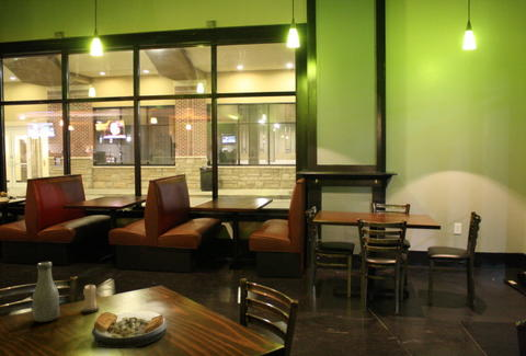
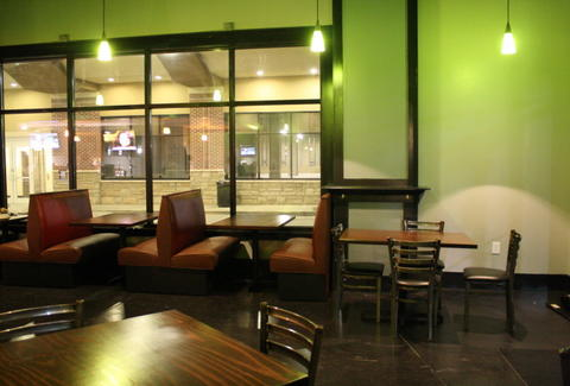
- bottle [32,261,60,323]
- candle [80,284,100,314]
- plate [91,310,169,349]
